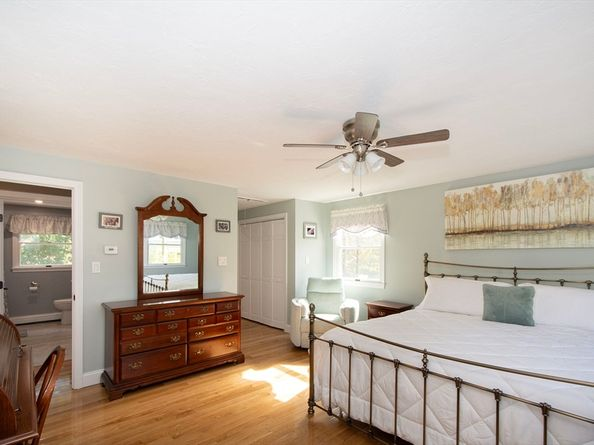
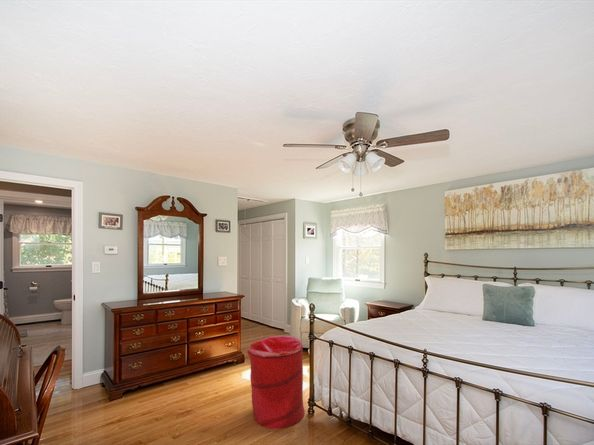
+ laundry hamper [246,335,306,430]
